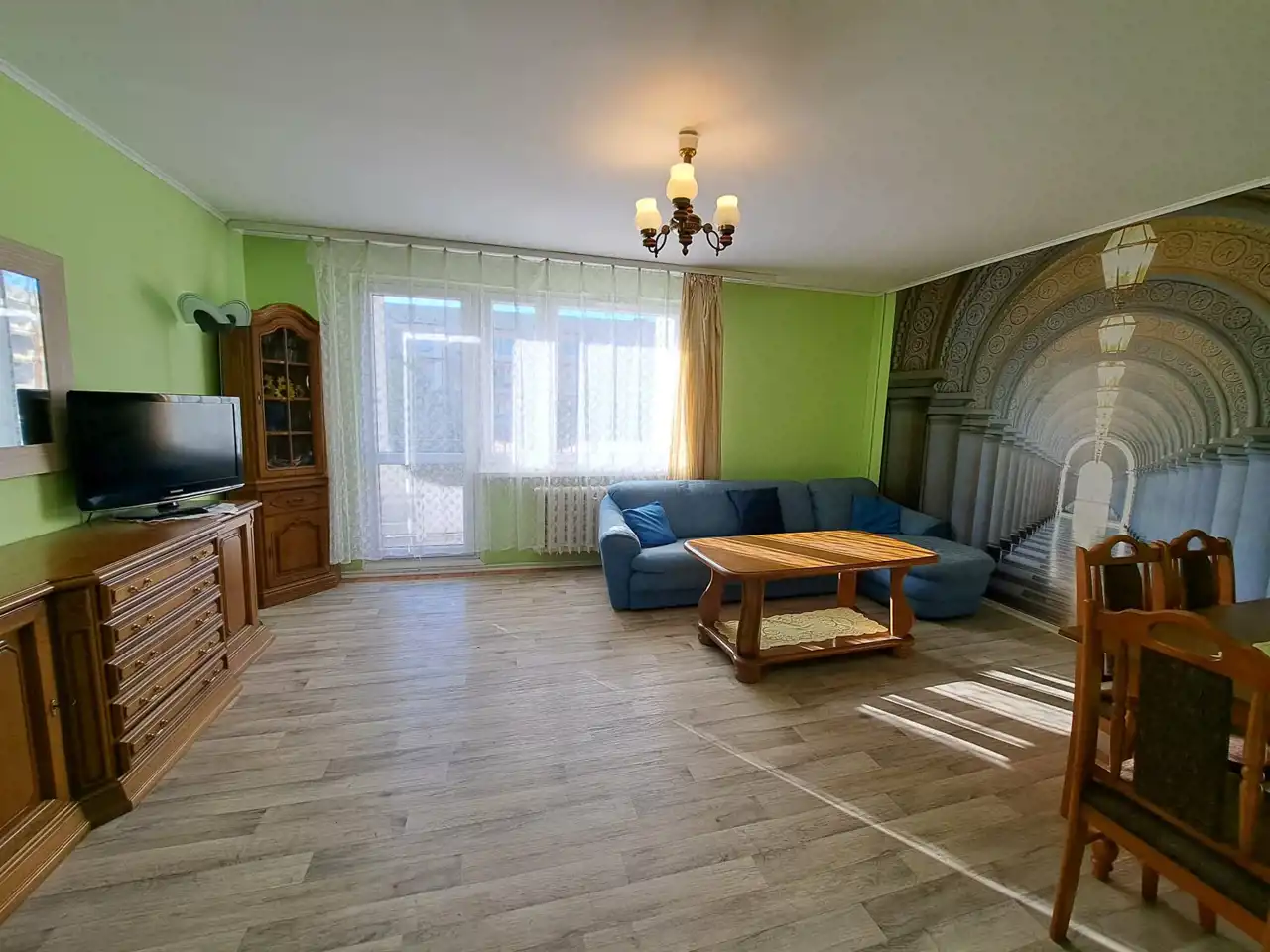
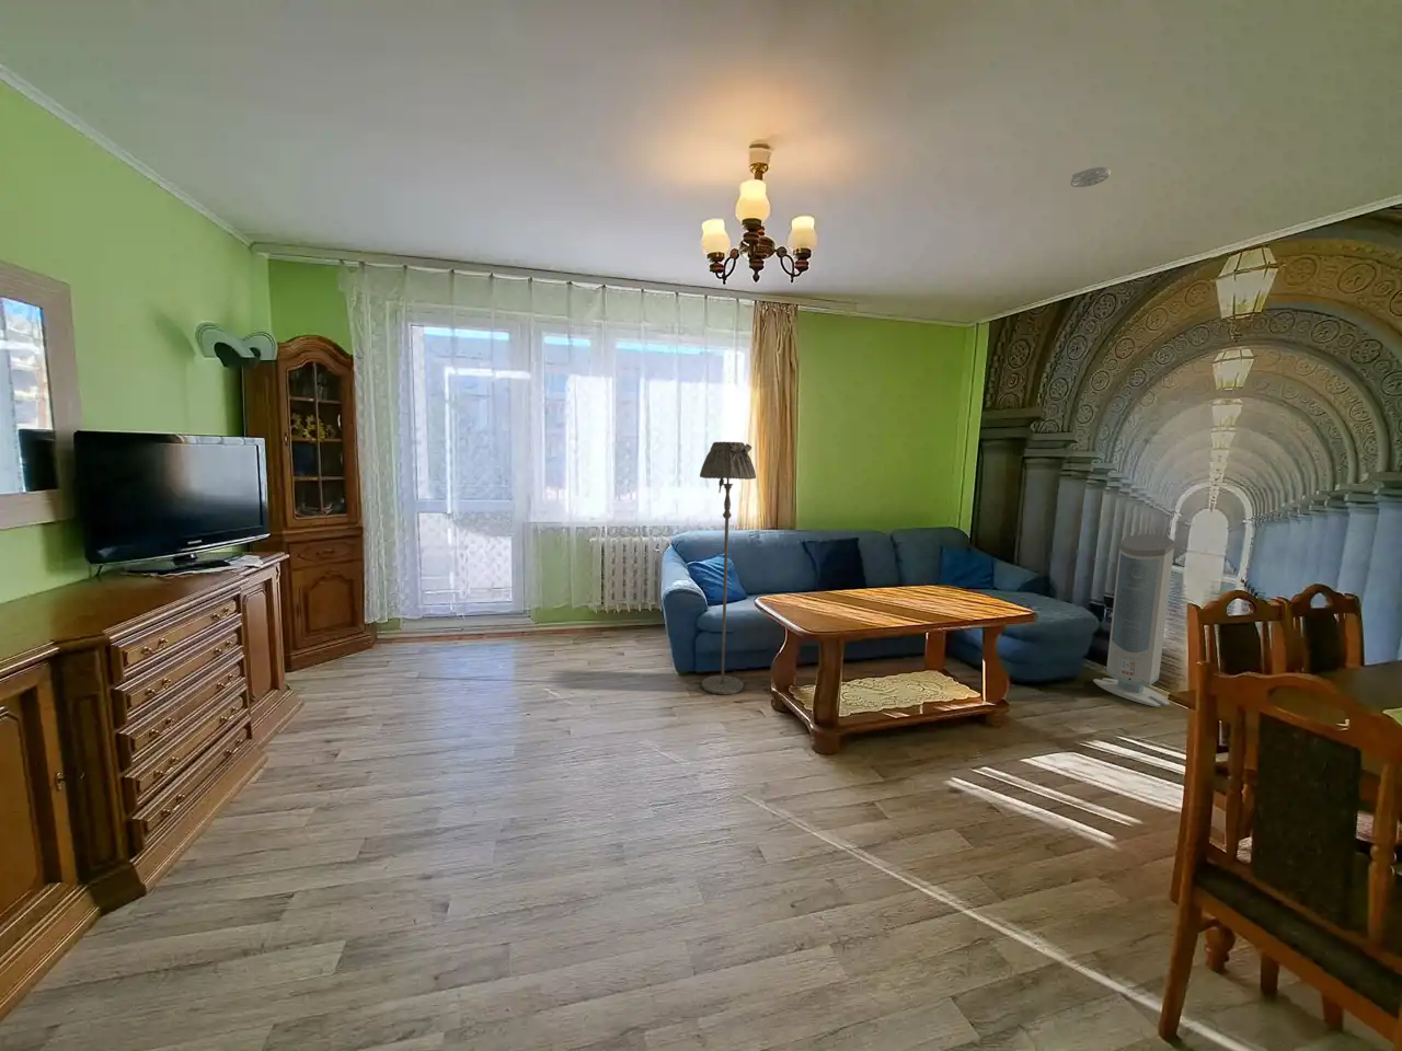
+ smoke detector [1070,167,1112,189]
+ floor lamp [699,440,757,696]
+ air purifier [1092,533,1176,709]
